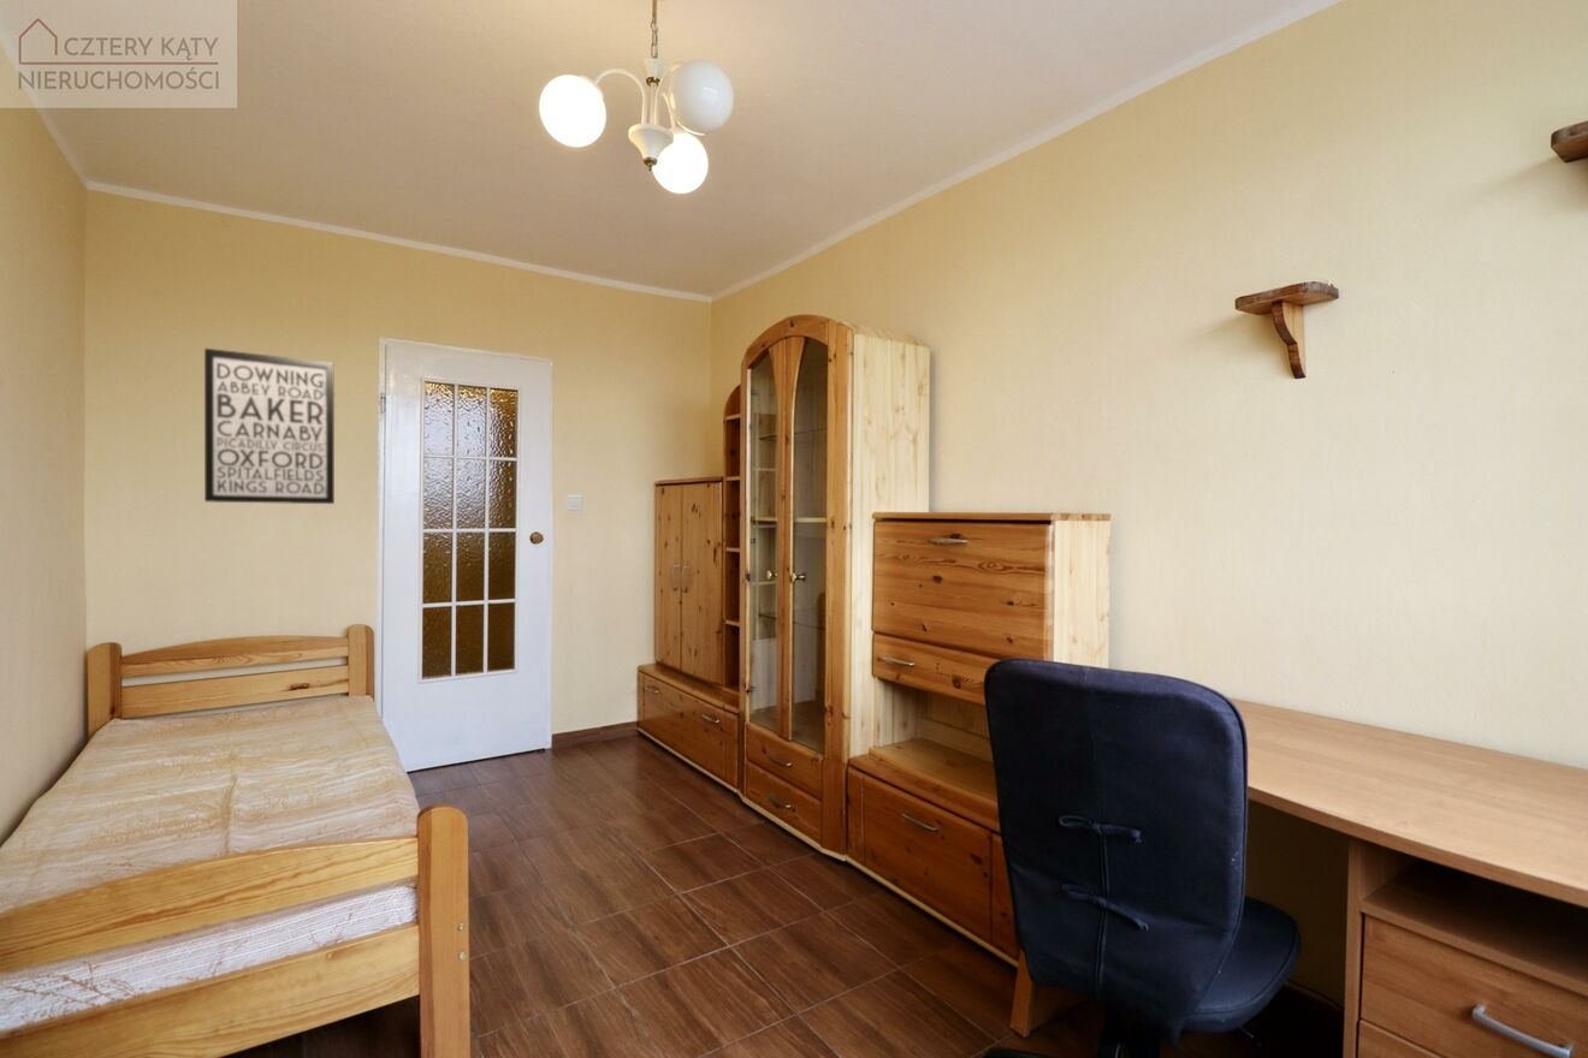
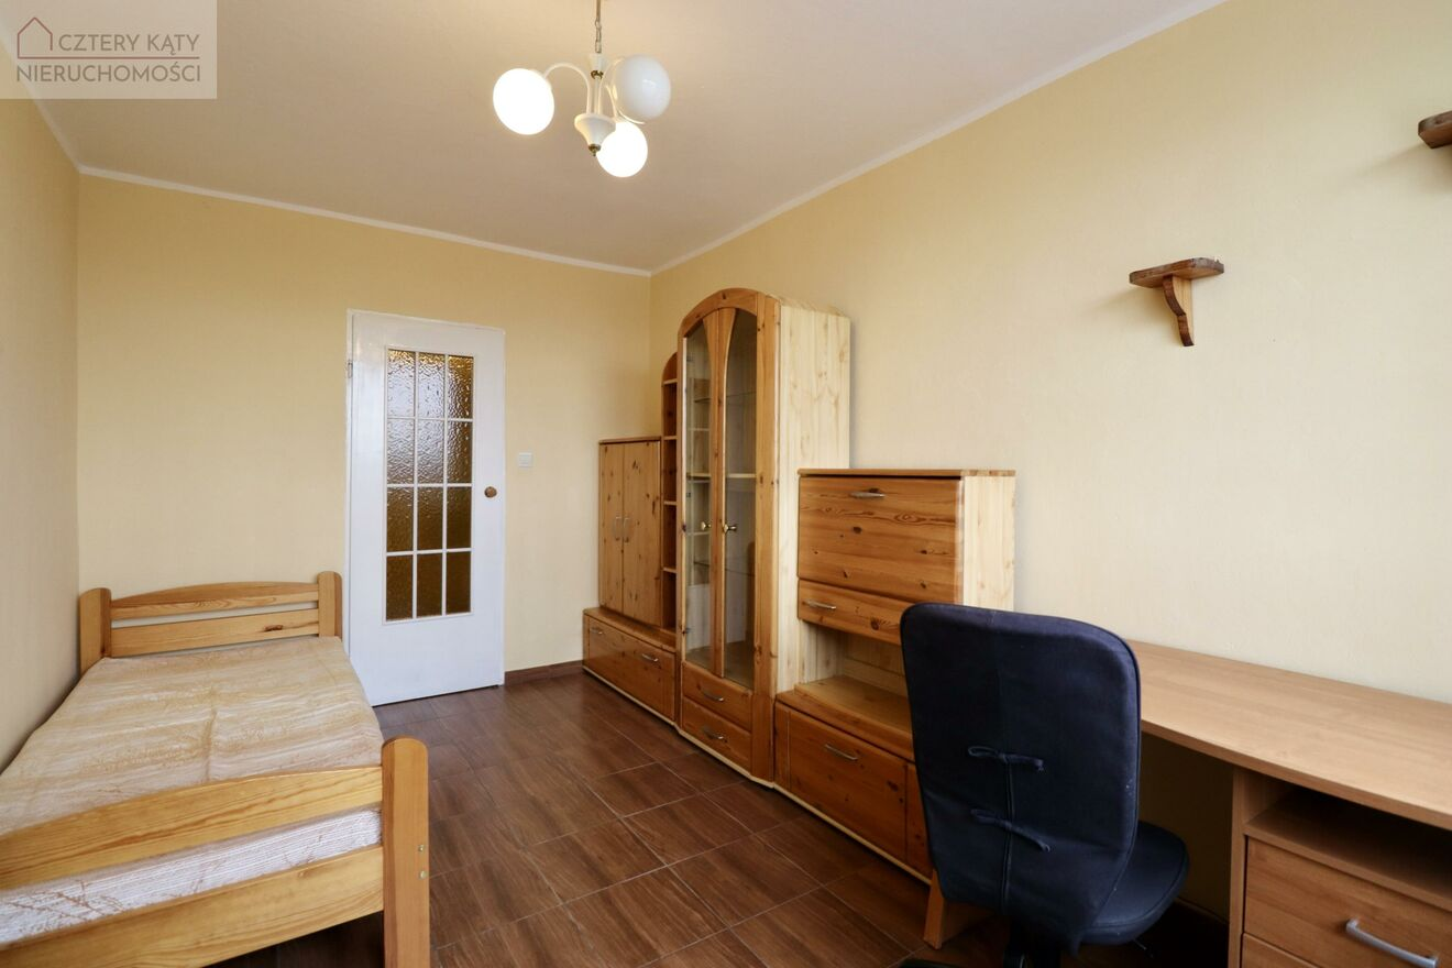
- wall art [203,347,336,505]
